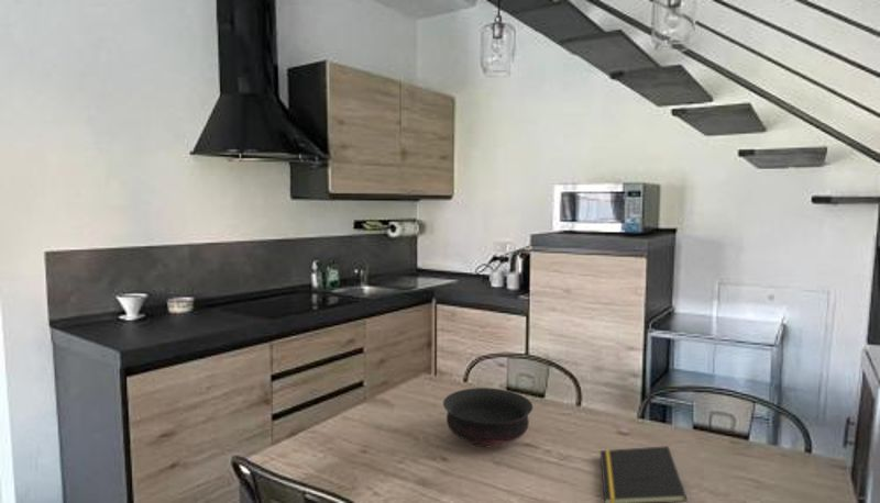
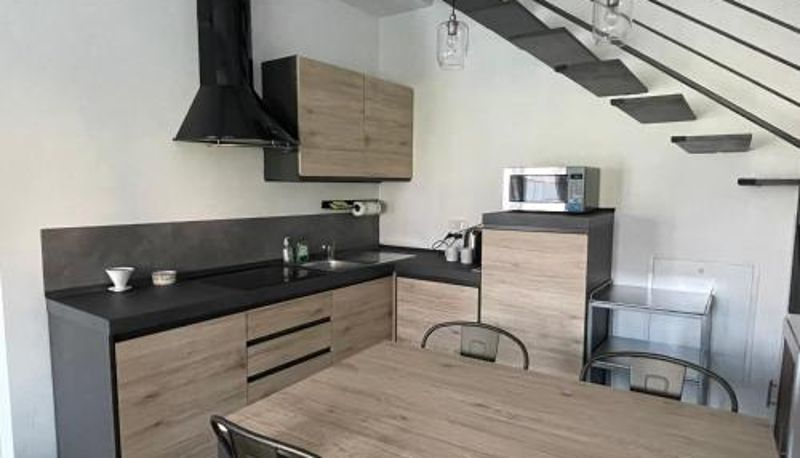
- notepad [600,445,689,503]
- bowl [442,387,534,448]
